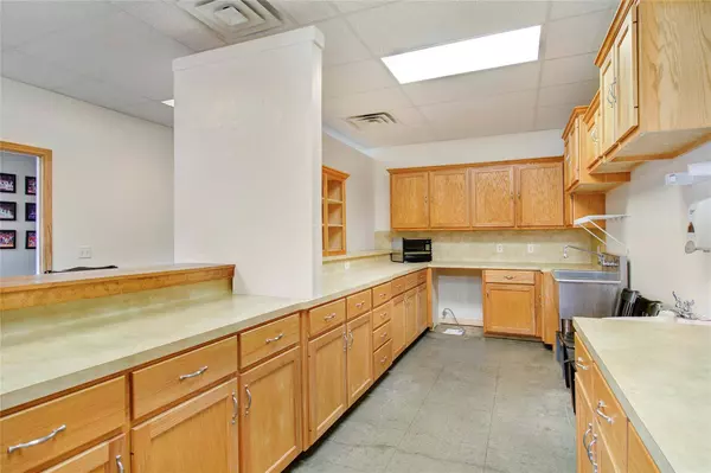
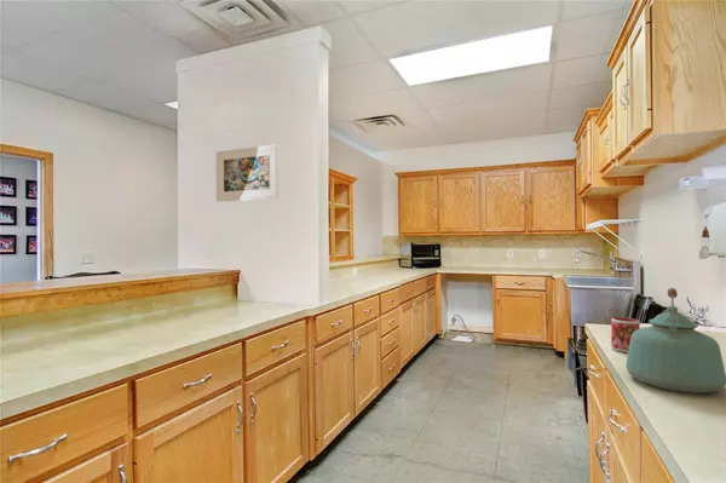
+ mug [610,316,641,353]
+ kettle [624,287,726,395]
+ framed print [215,143,281,202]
